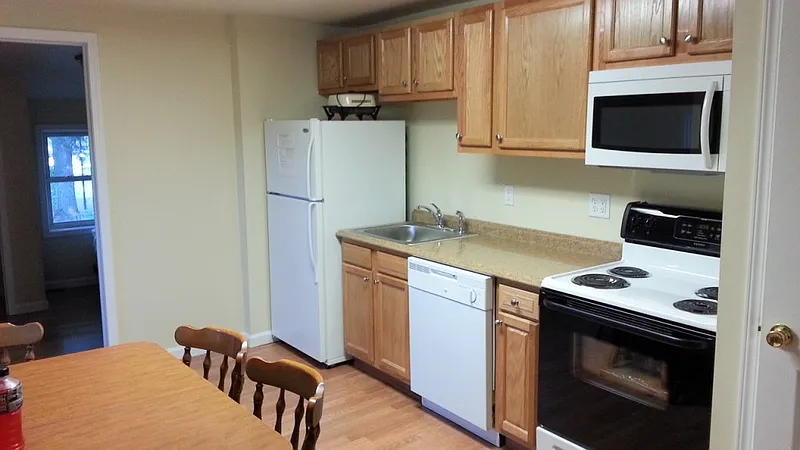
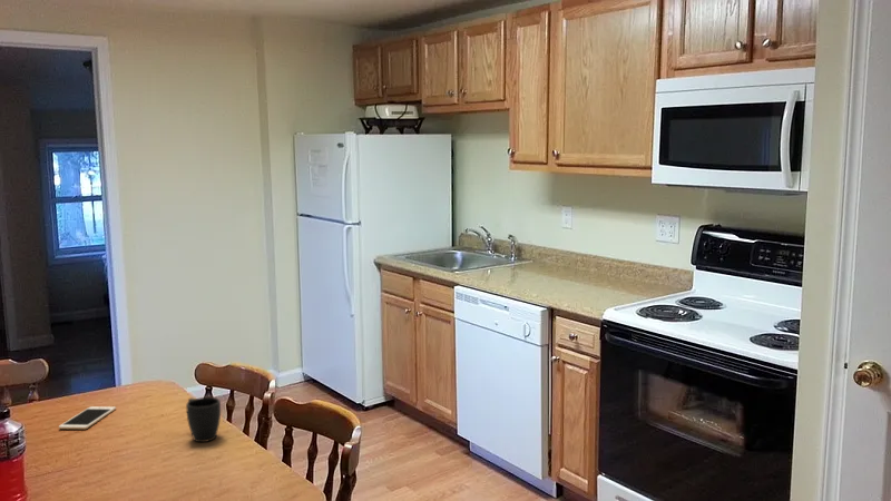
+ mug [185,396,222,443]
+ cell phone [58,405,117,430]
